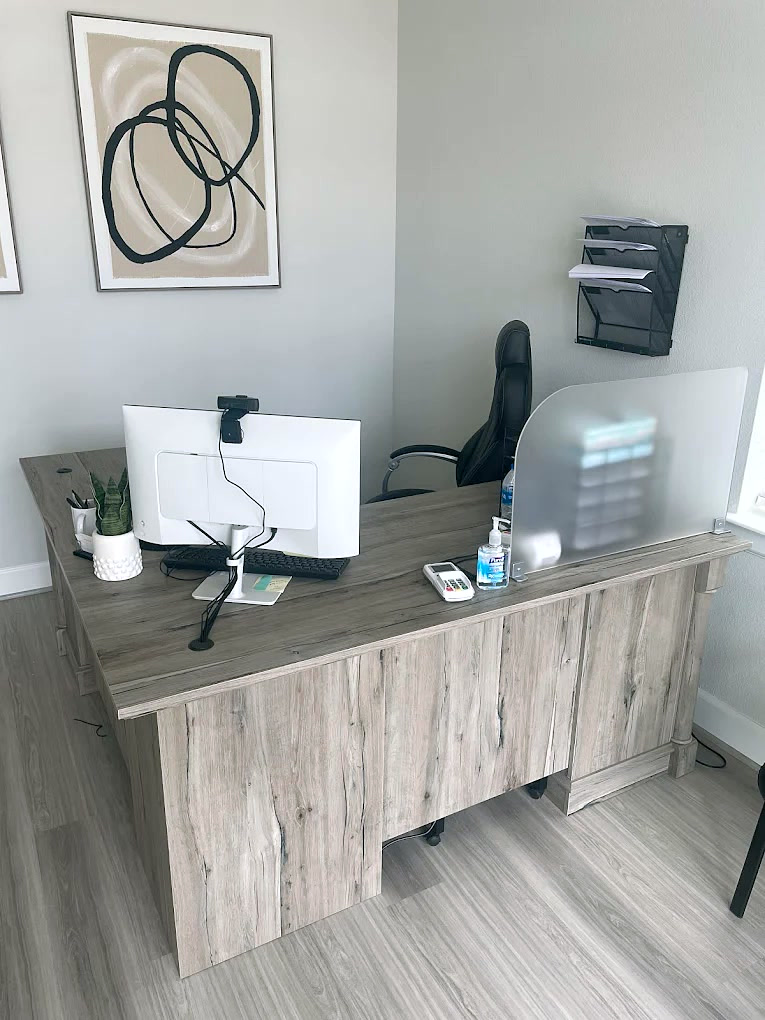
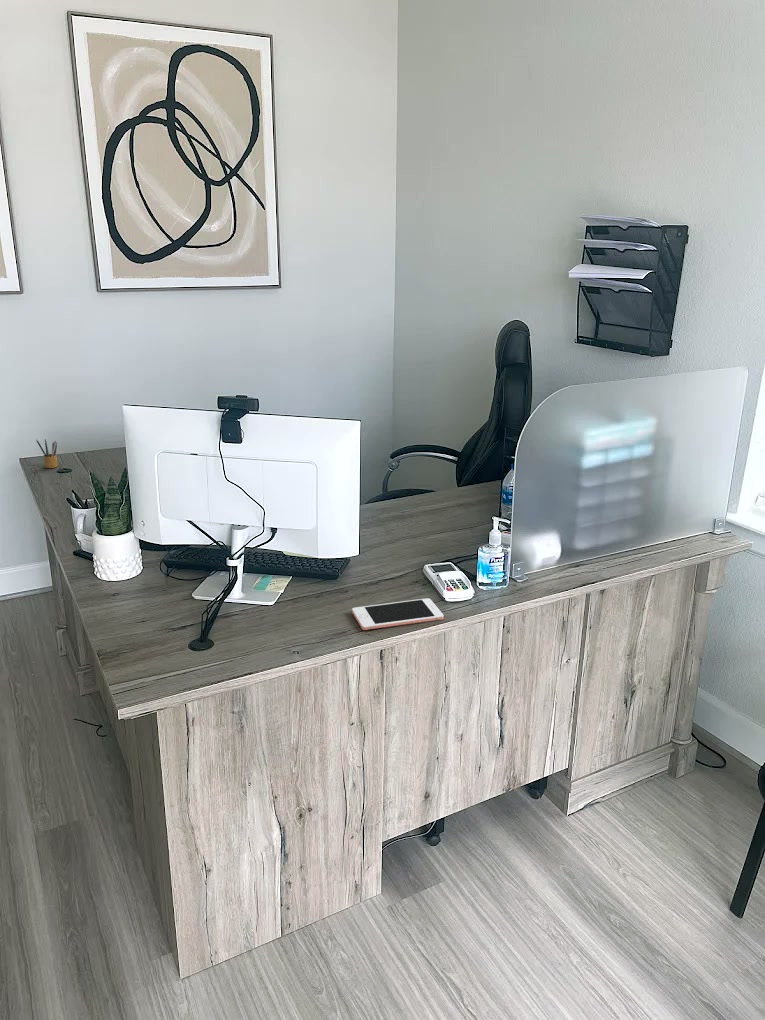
+ pencil box [35,438,58,469]
+ cell phone [351,597,445,631]
